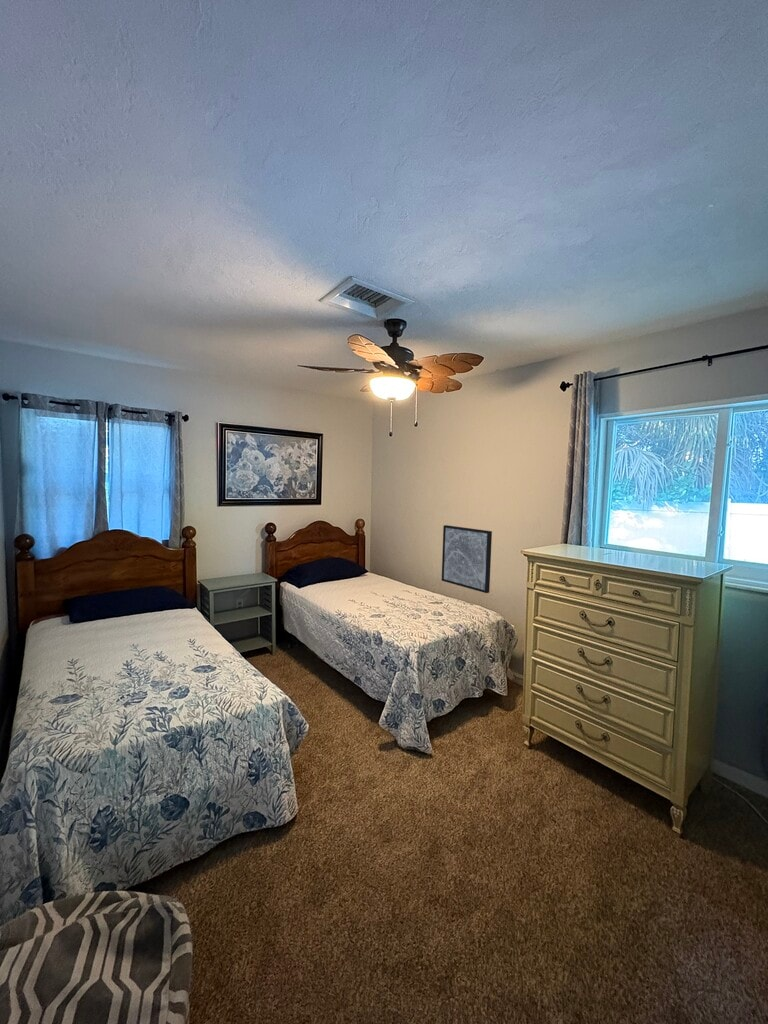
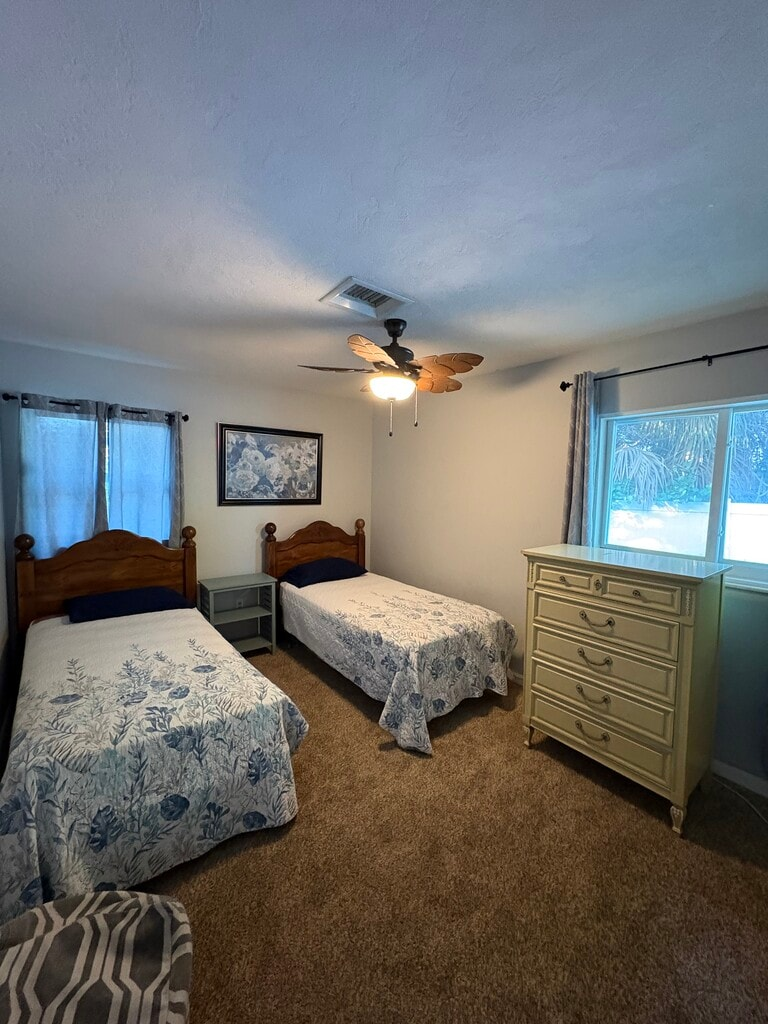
- wall art [441,524,493,594]
